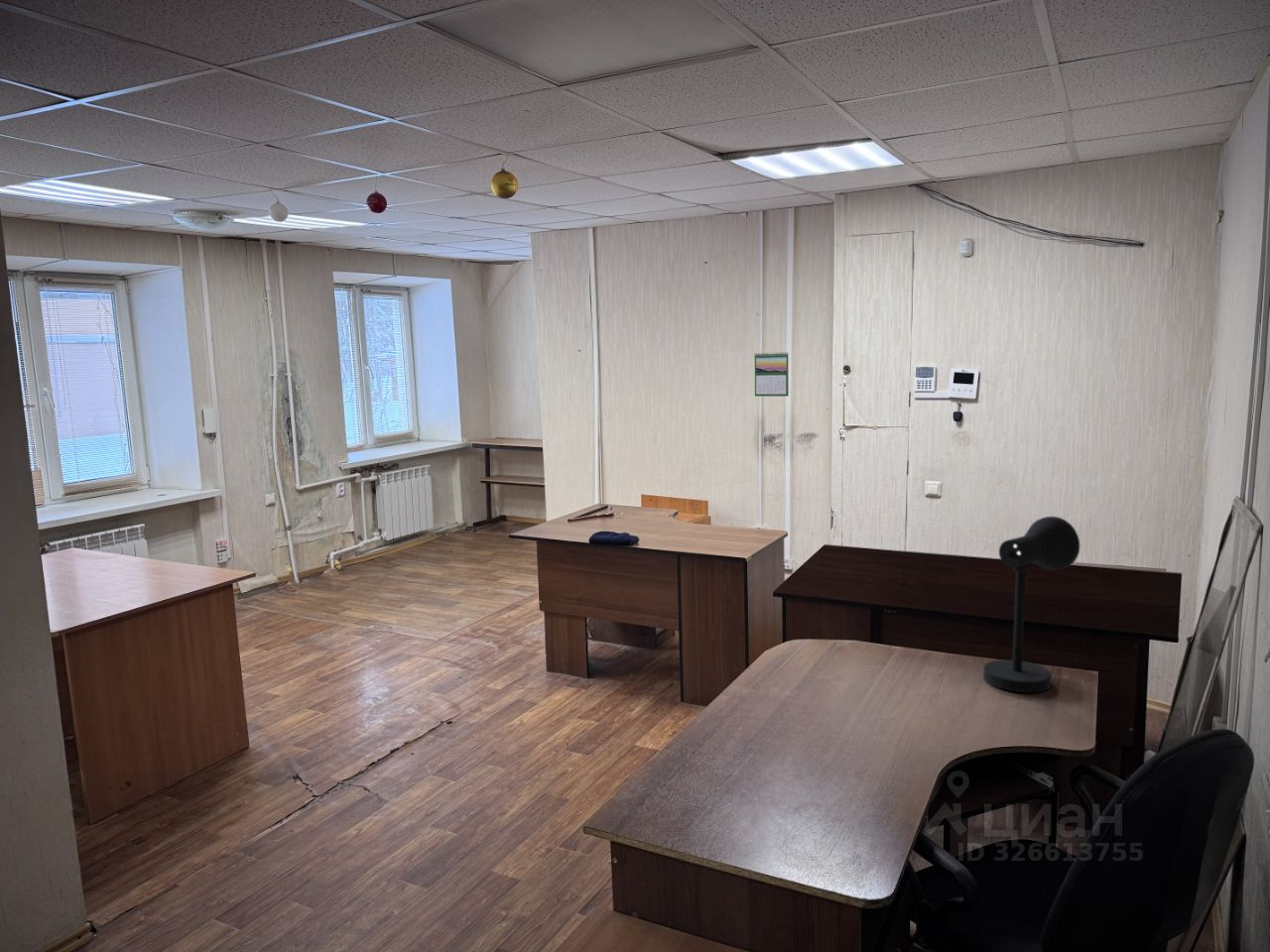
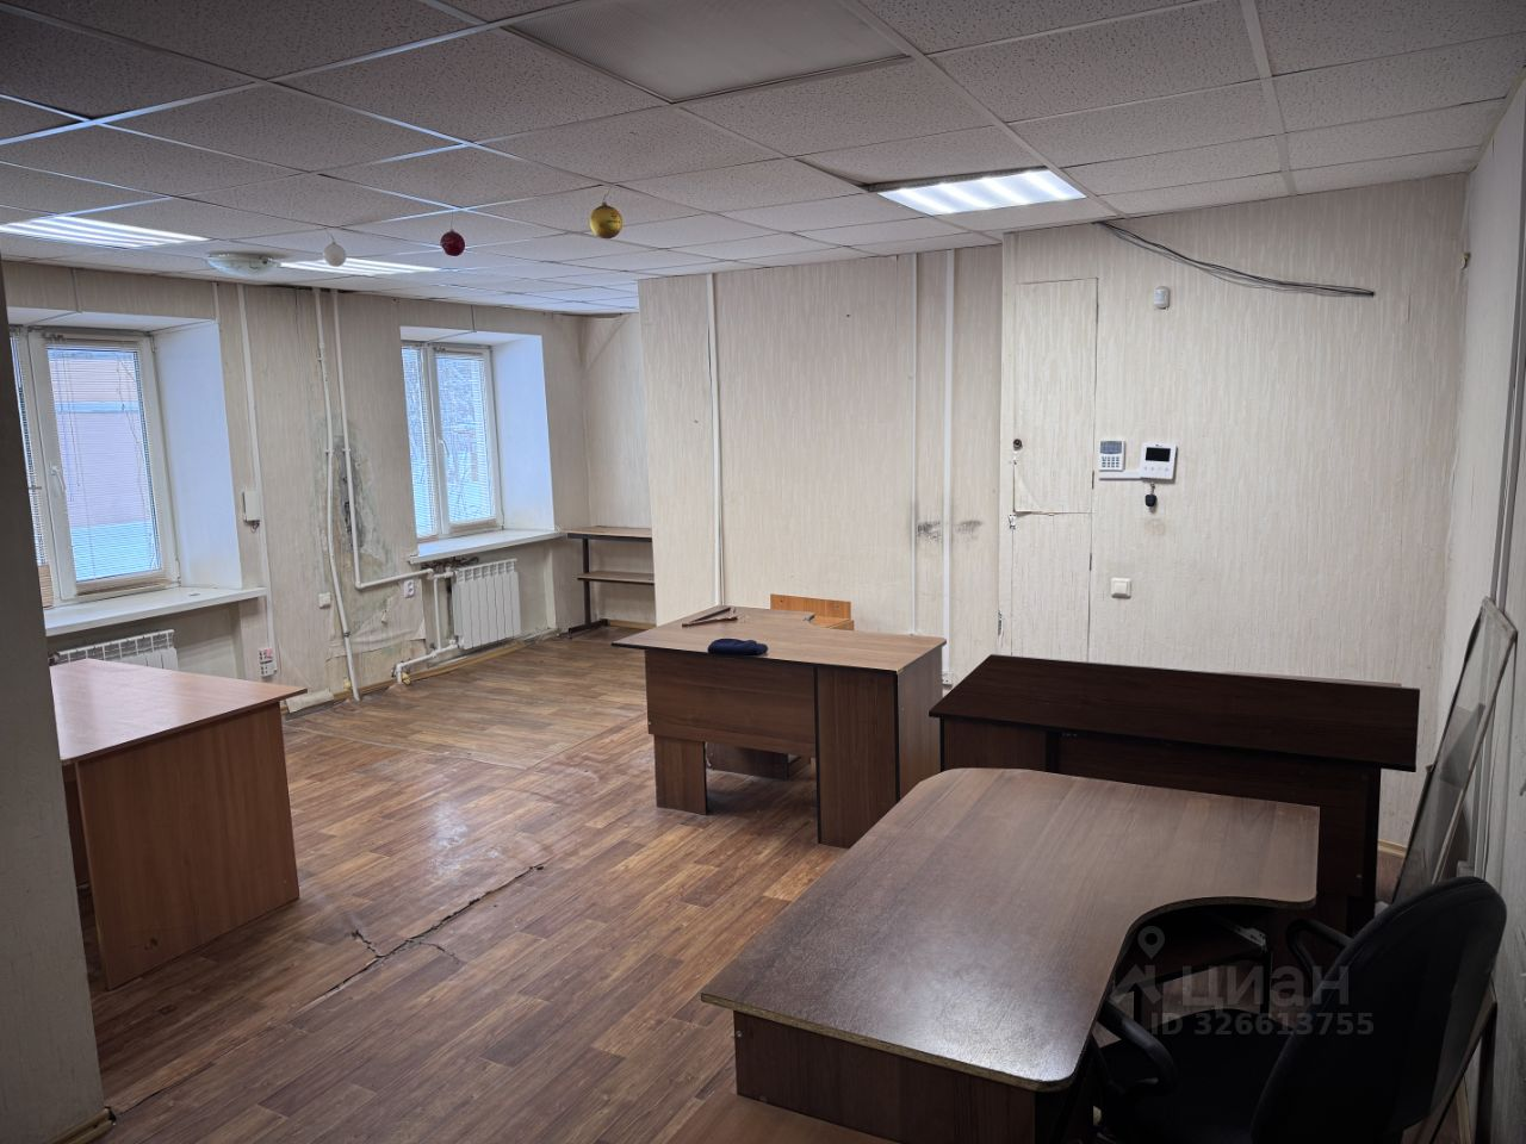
- calendar [754,351,790,398]
- desk lamp [982,516,1080,693]
